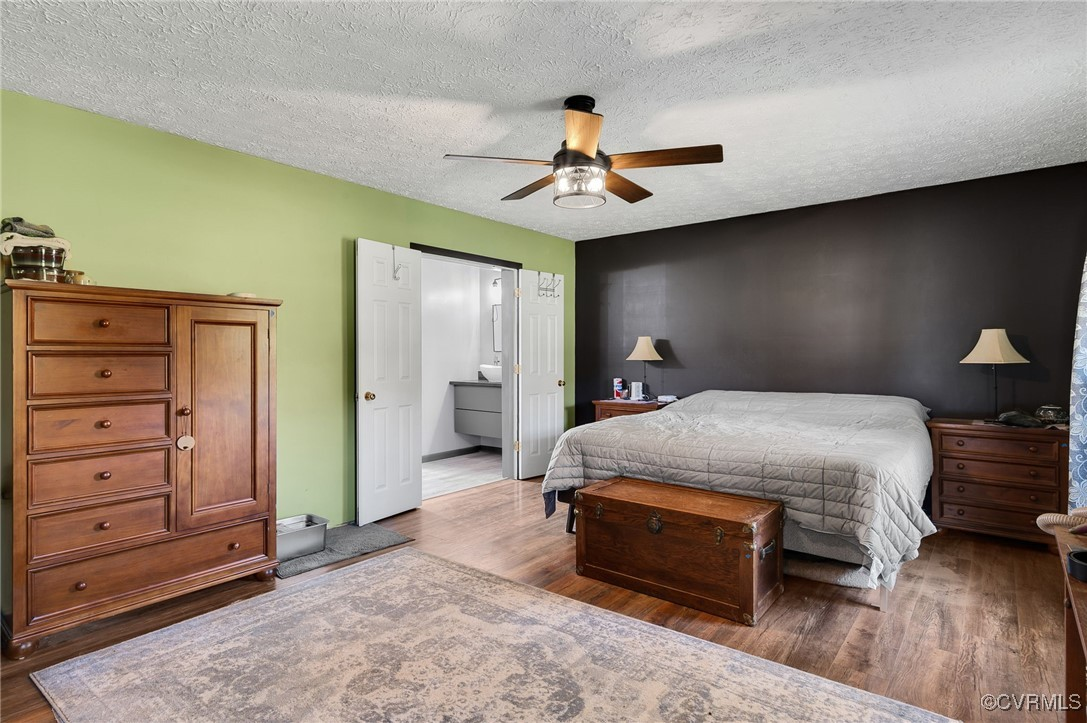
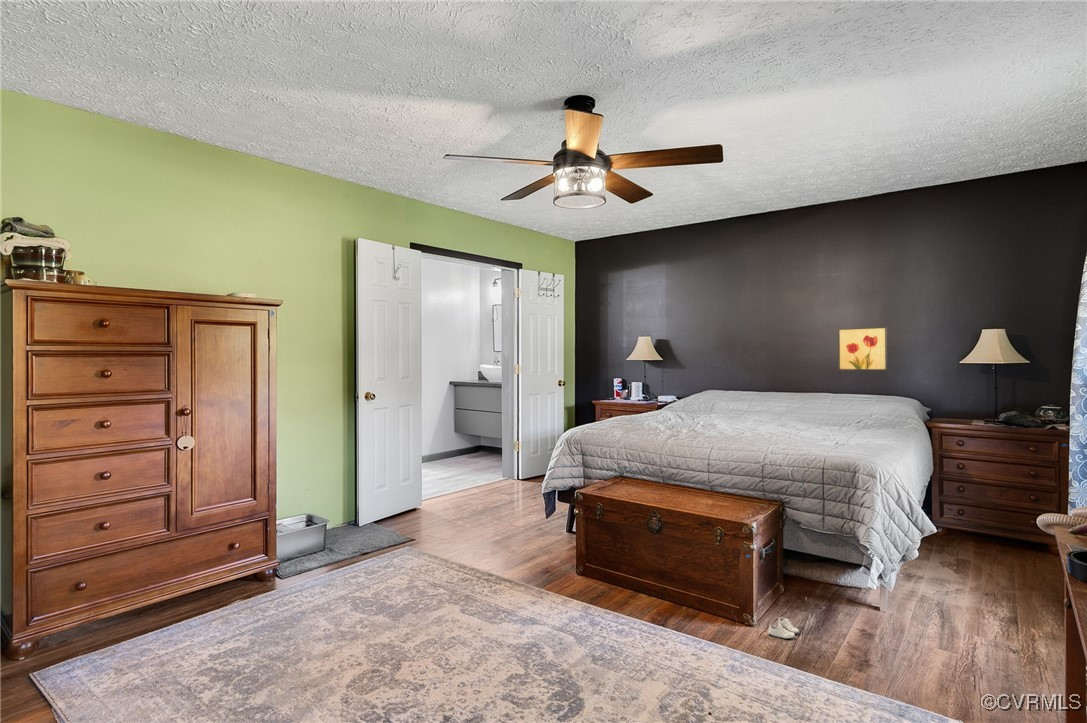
+ sneaker [767,616,800,640]
+ wall art [837,326,888,372]
